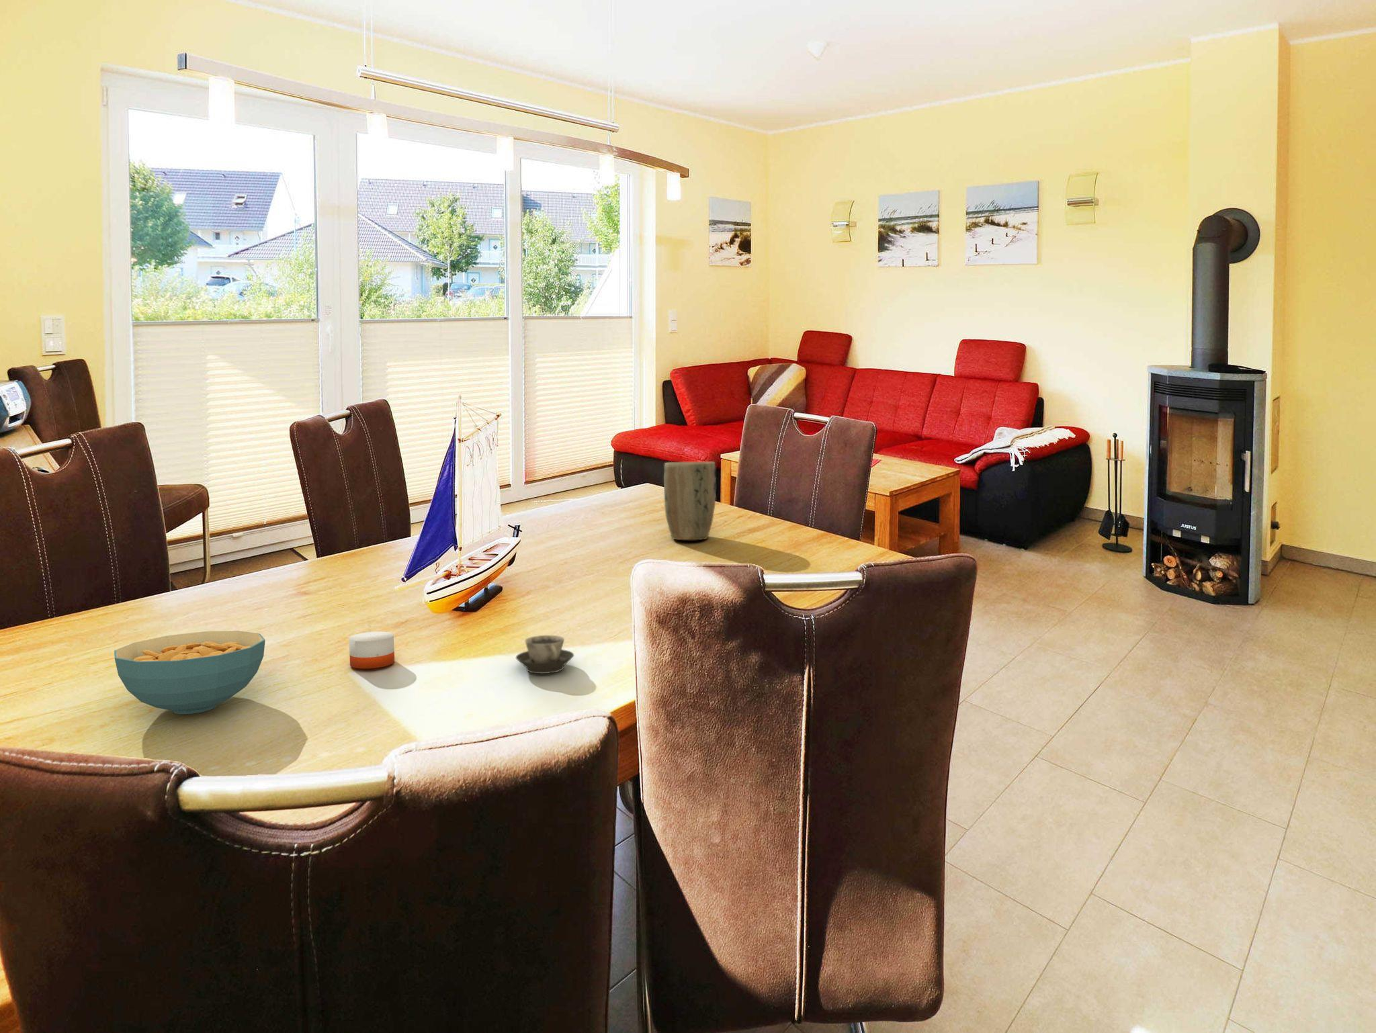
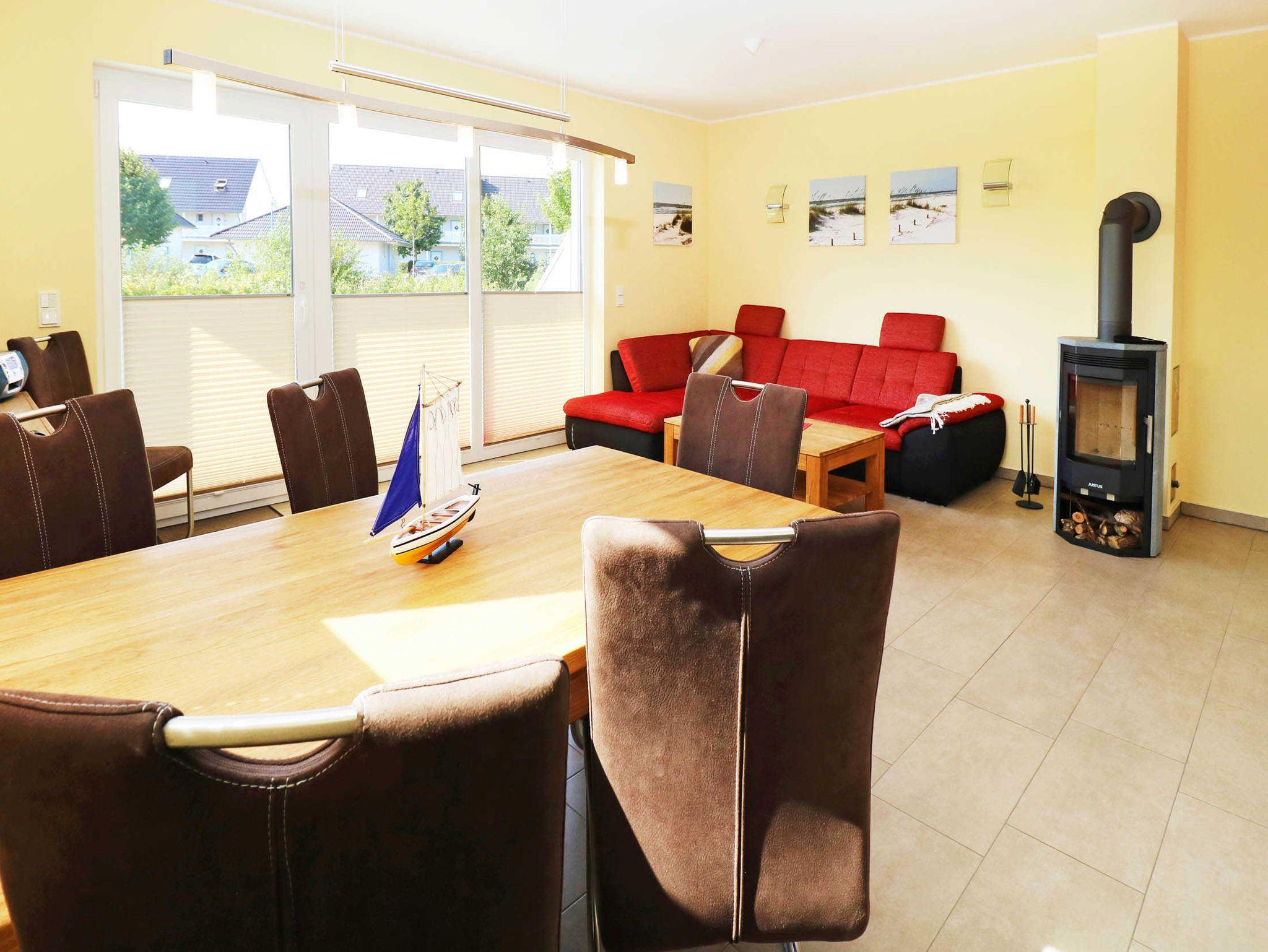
- cereal bowl [114,630,266,715]
- cup [515,635,574,674]
- plant pot [663,461,717,540]
- candle [348,615,395,669]
